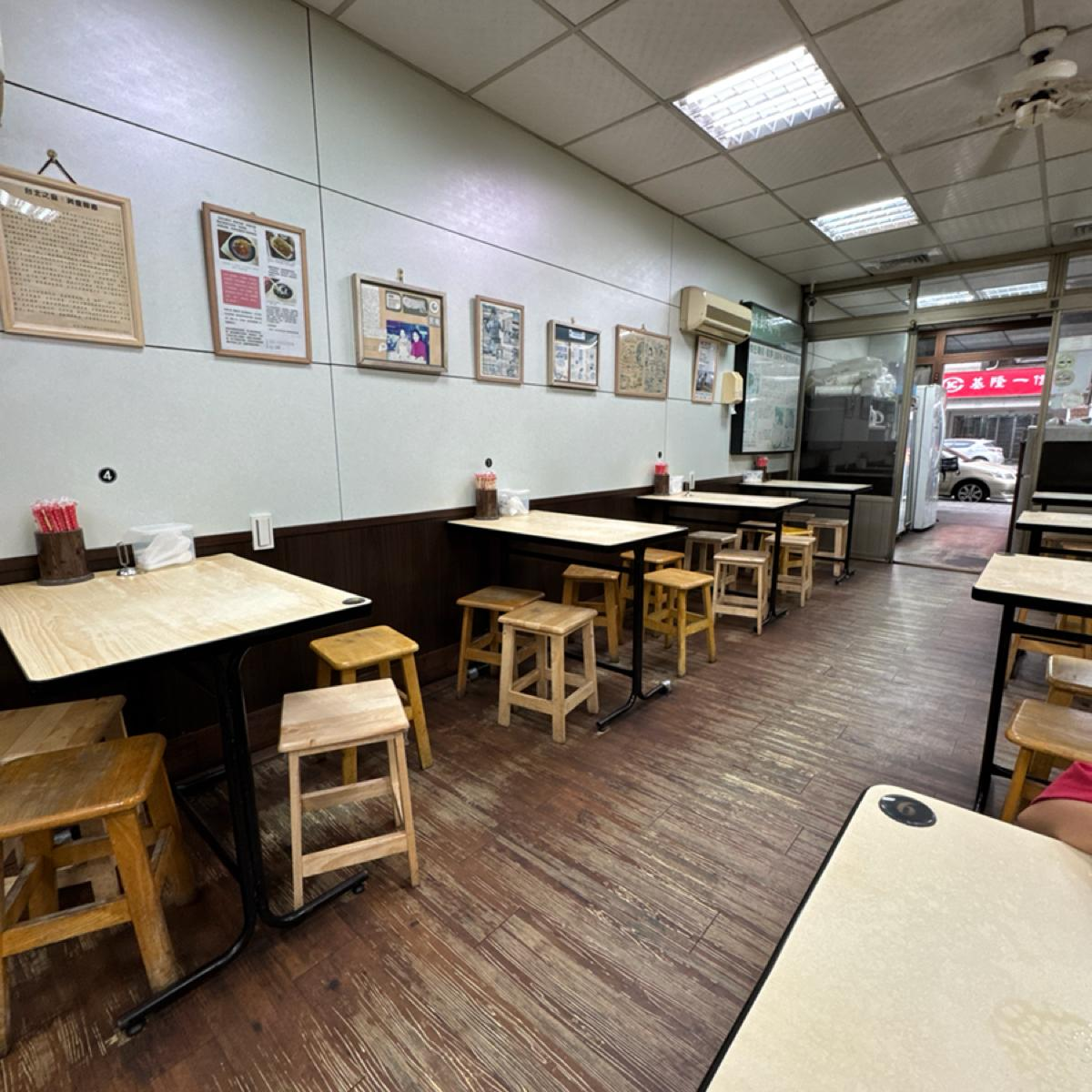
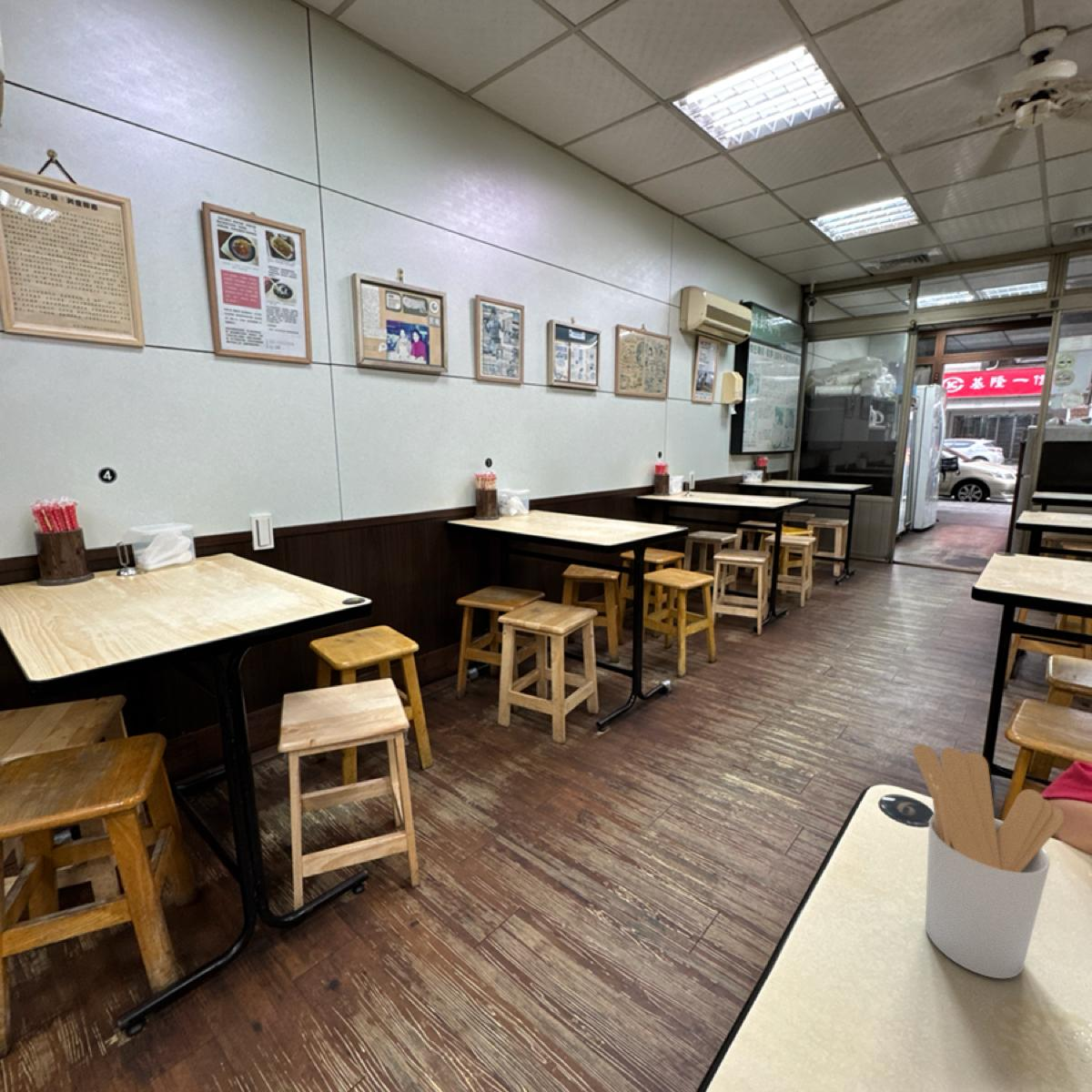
+ utensil holder [912,743,1065,979]
